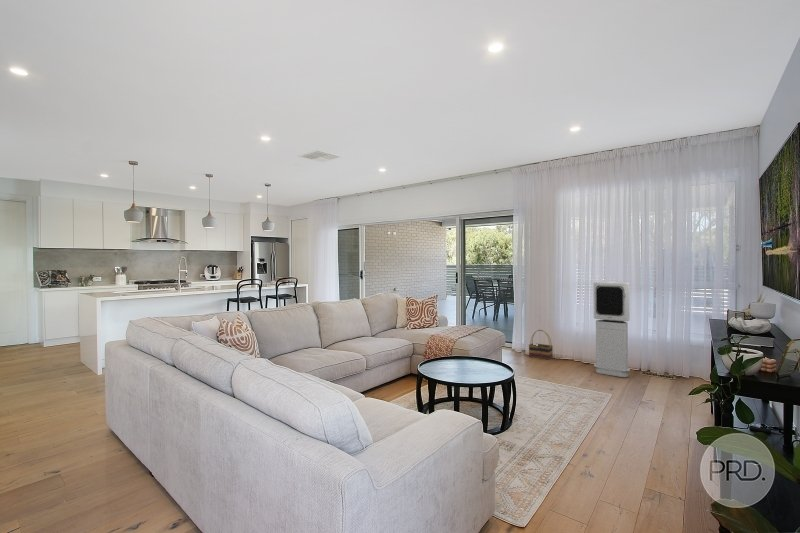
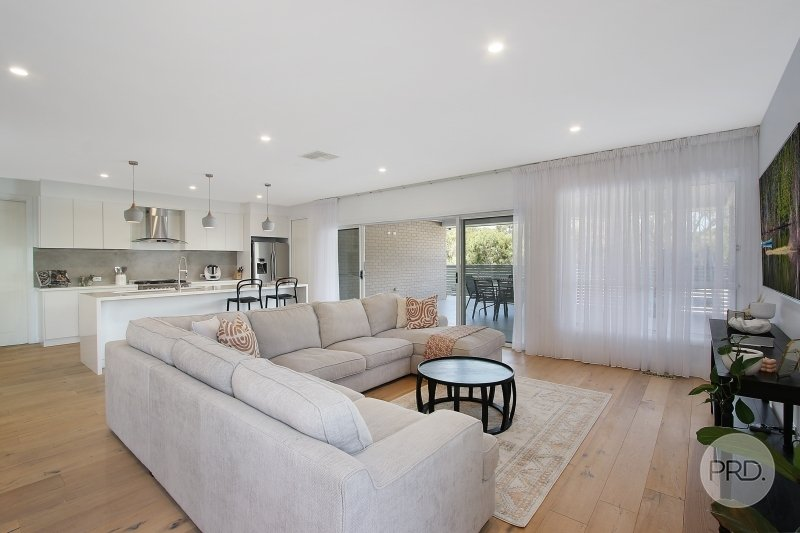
- air purifier [593,280,631,378]
- basket [528,329,554,361]
